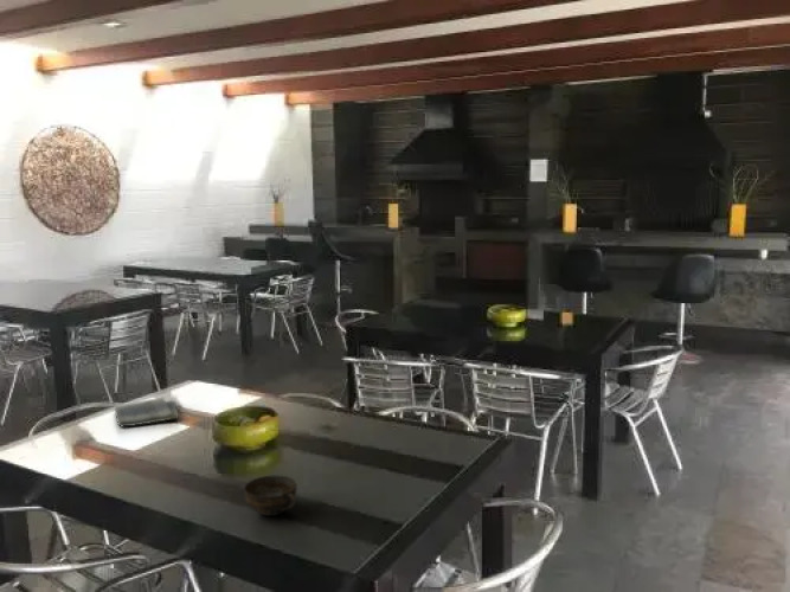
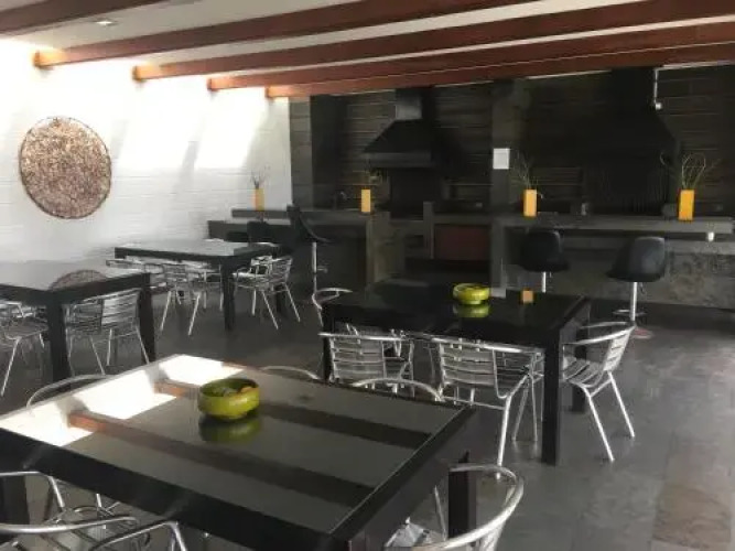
- dish towel [114,395,180,429]
- cup [243,475,298,517]
